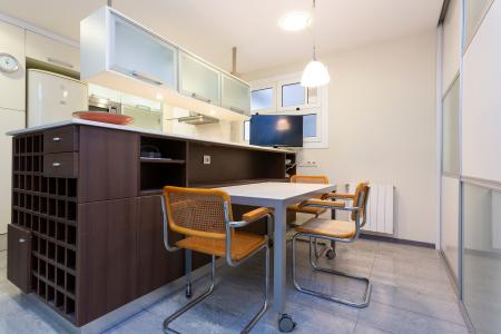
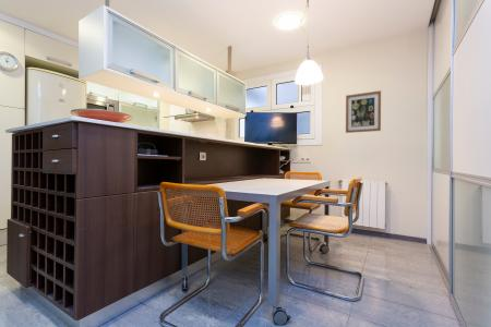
+ wall art [345,89,382,134]
